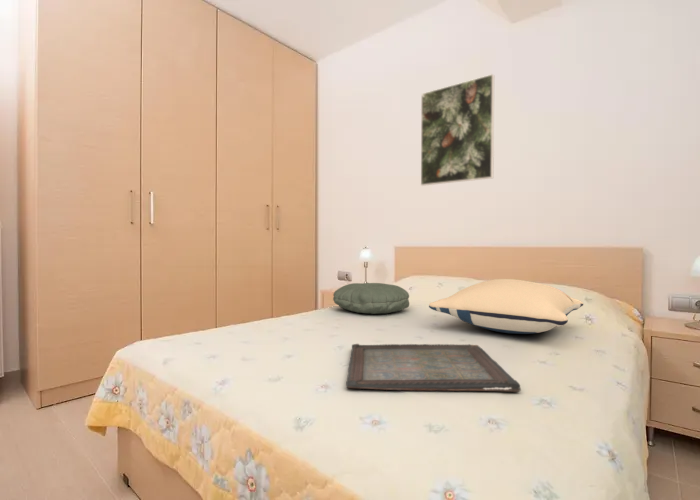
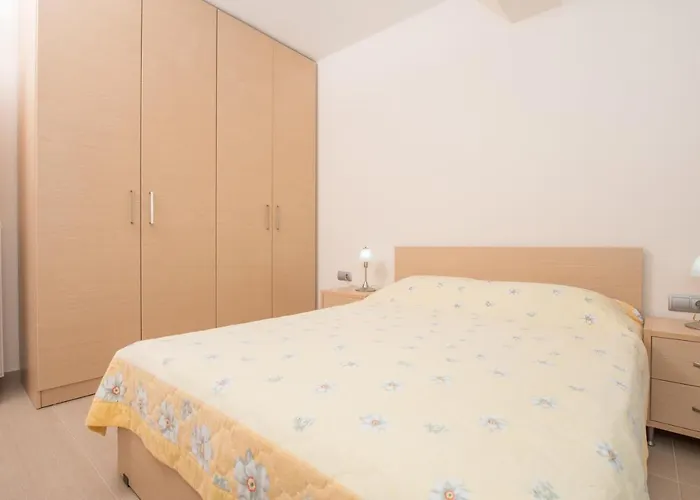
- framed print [420,73,495,187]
- serving tray [345,343,522,393]
- pillow [428,278,584,335]
- pillow [332,282,410,315]
